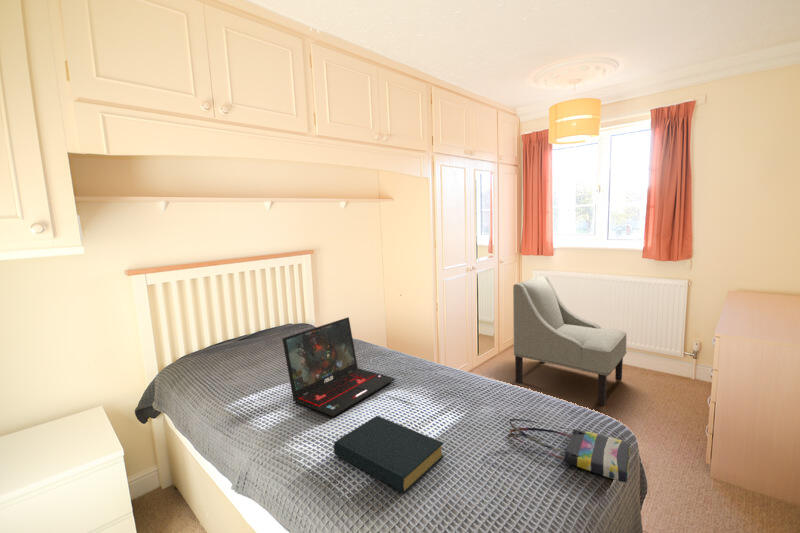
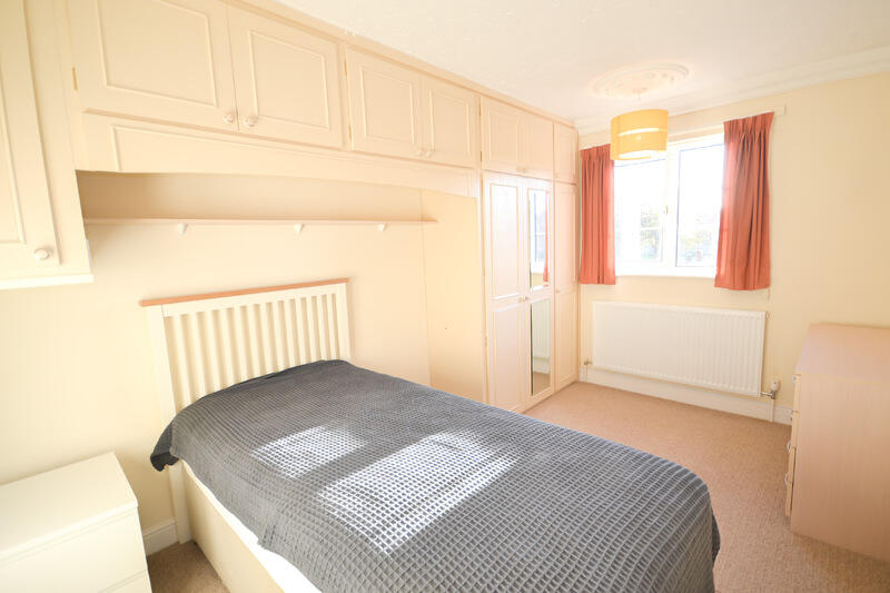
- hardback book [333,415,445,494]
- laptop [281,316,396,418]
- tote bag [509,418,631,483]
- chair [512,274,627,406]
